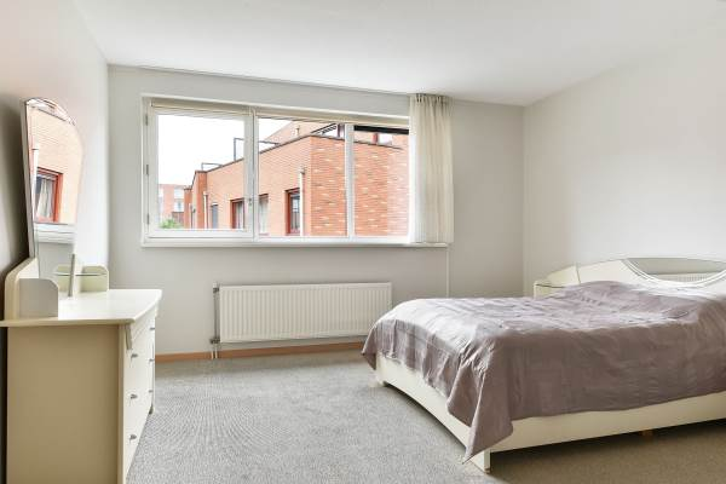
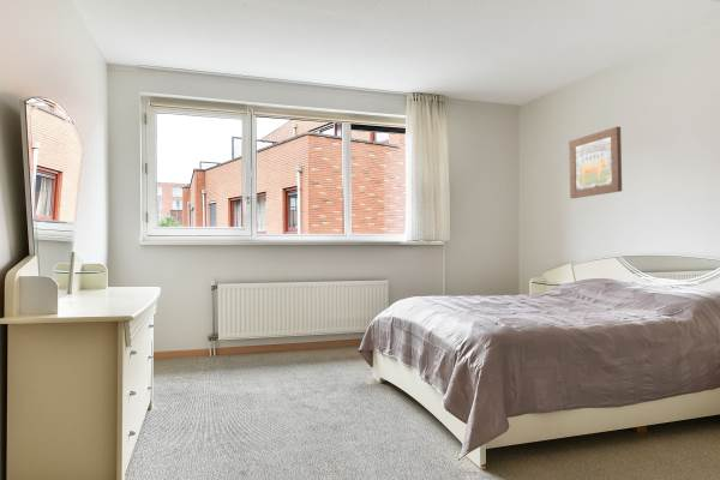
+ wall art [568,126,623,199]
